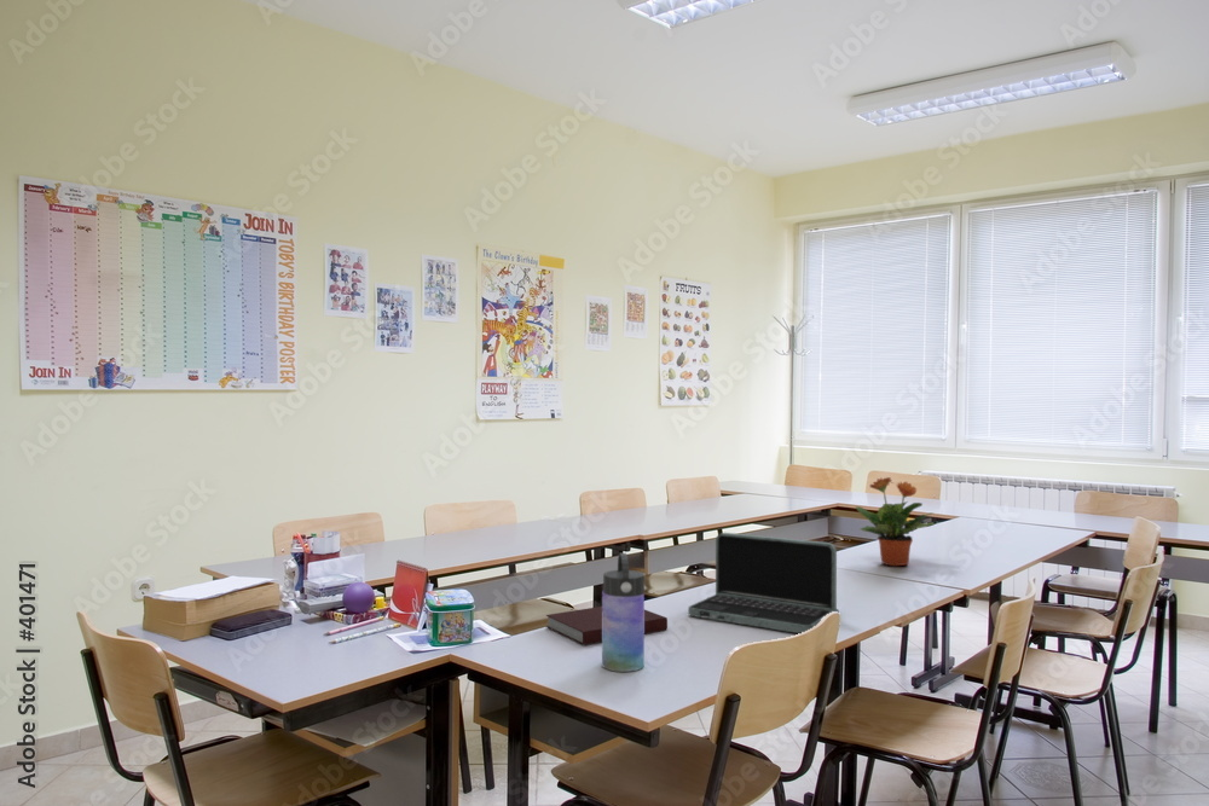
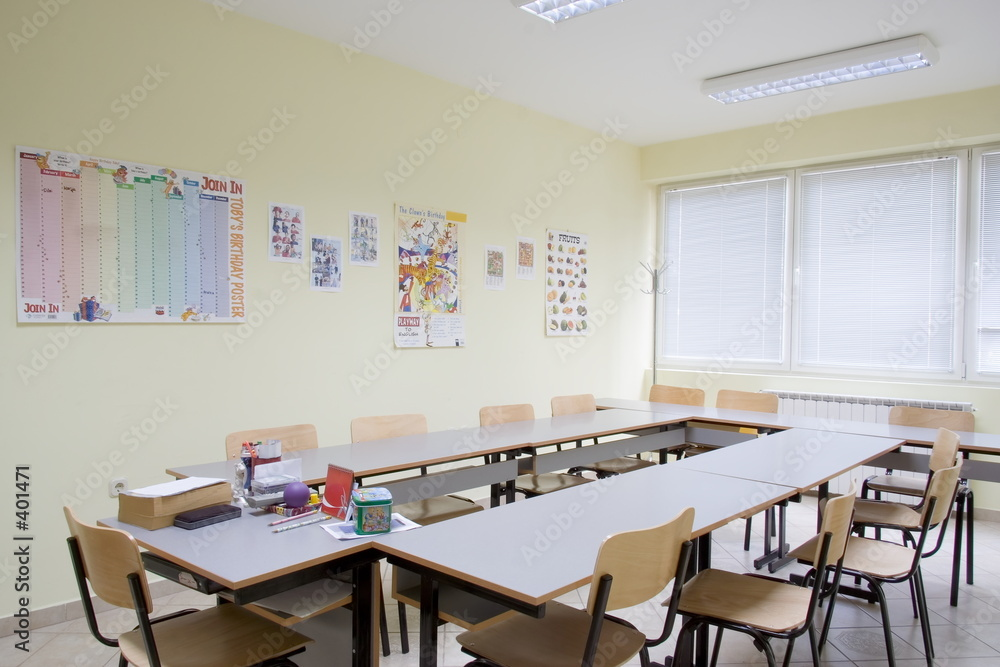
- water bottle [601,552,646,673]
- potted plant [855,476,936,567]
- laptop [687,532,840,634]
- notebook [545,605,669,646]
